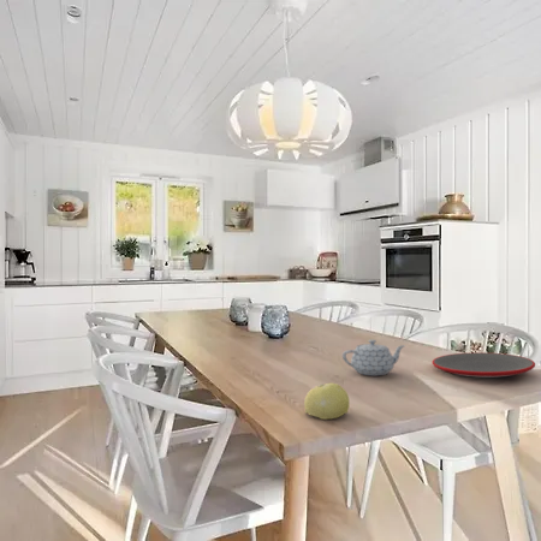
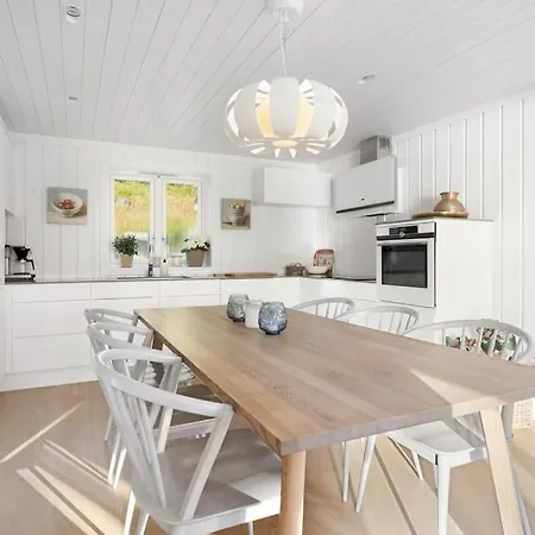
- teapot [341,339,406,376]
- fruit [303,382,351,421]
- plate [432,351,536,379]
